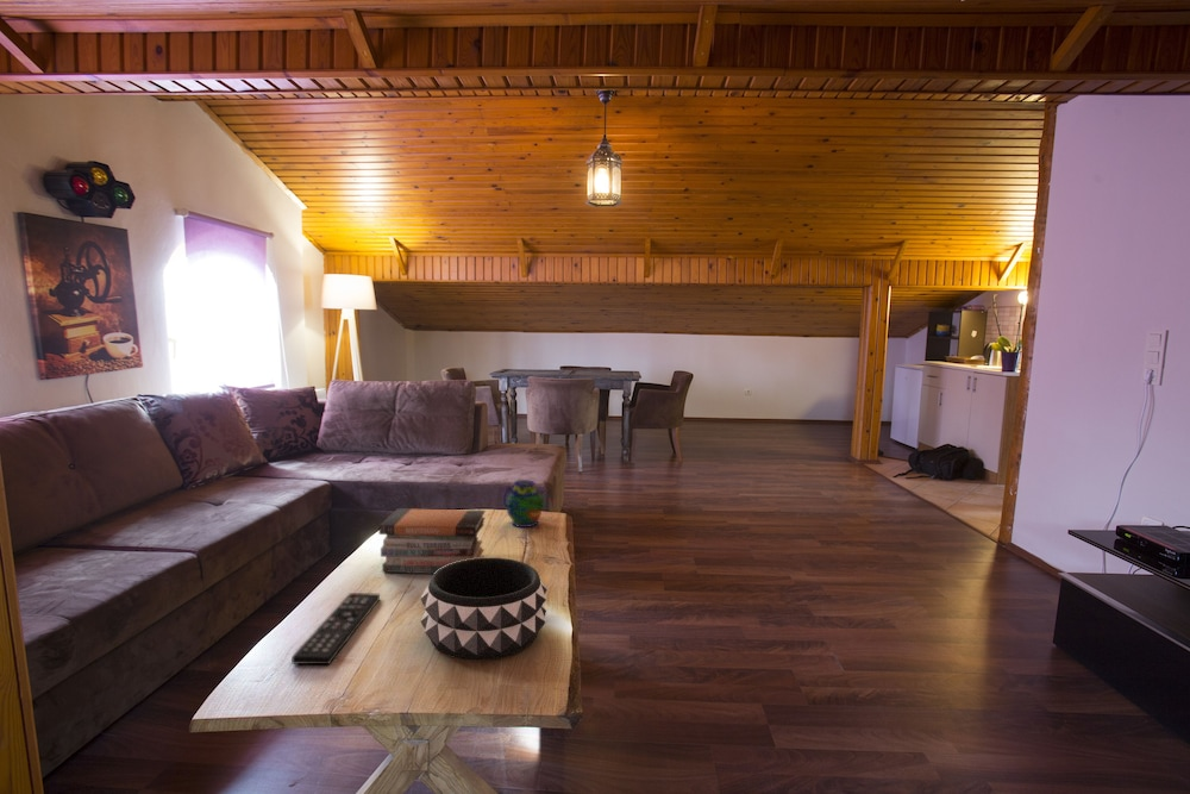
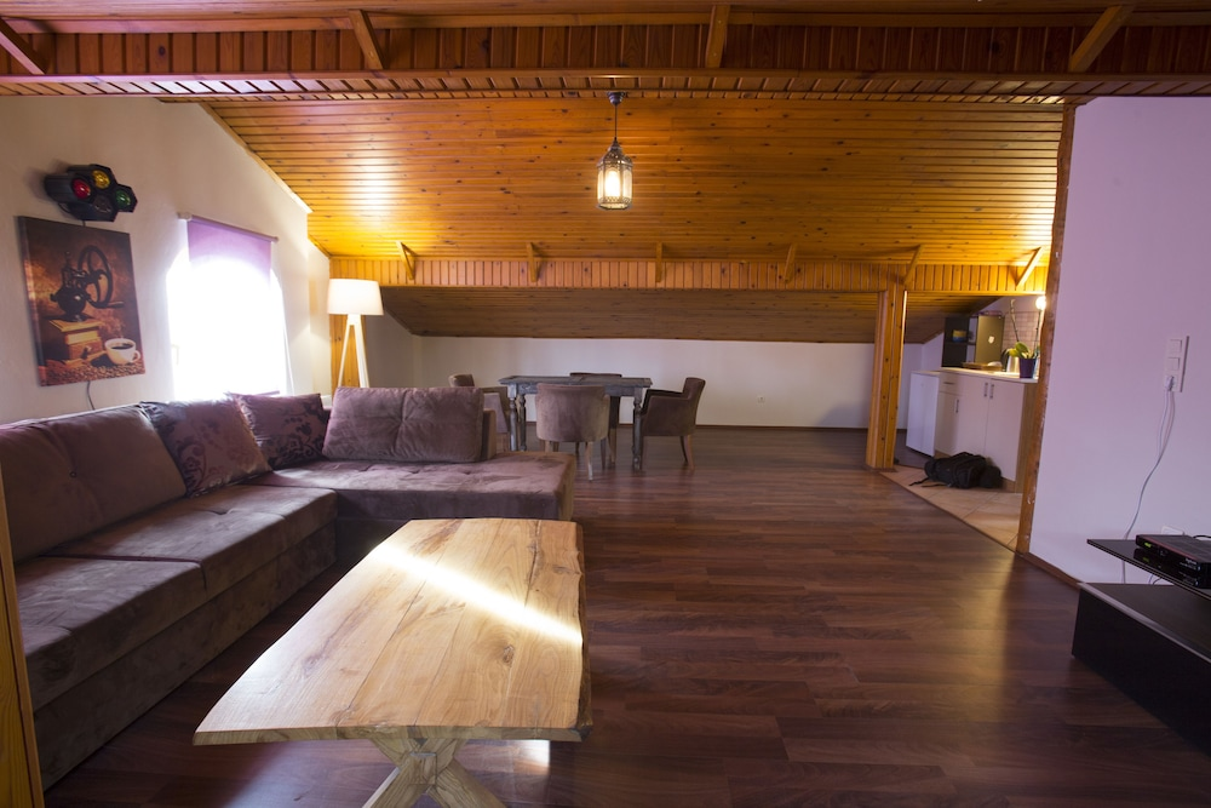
- remote control [290,592,381,665]
- decorative bowl [419,557,549,662]
- book stack [378,507,487,575]
- mug [502,479,546,529]
